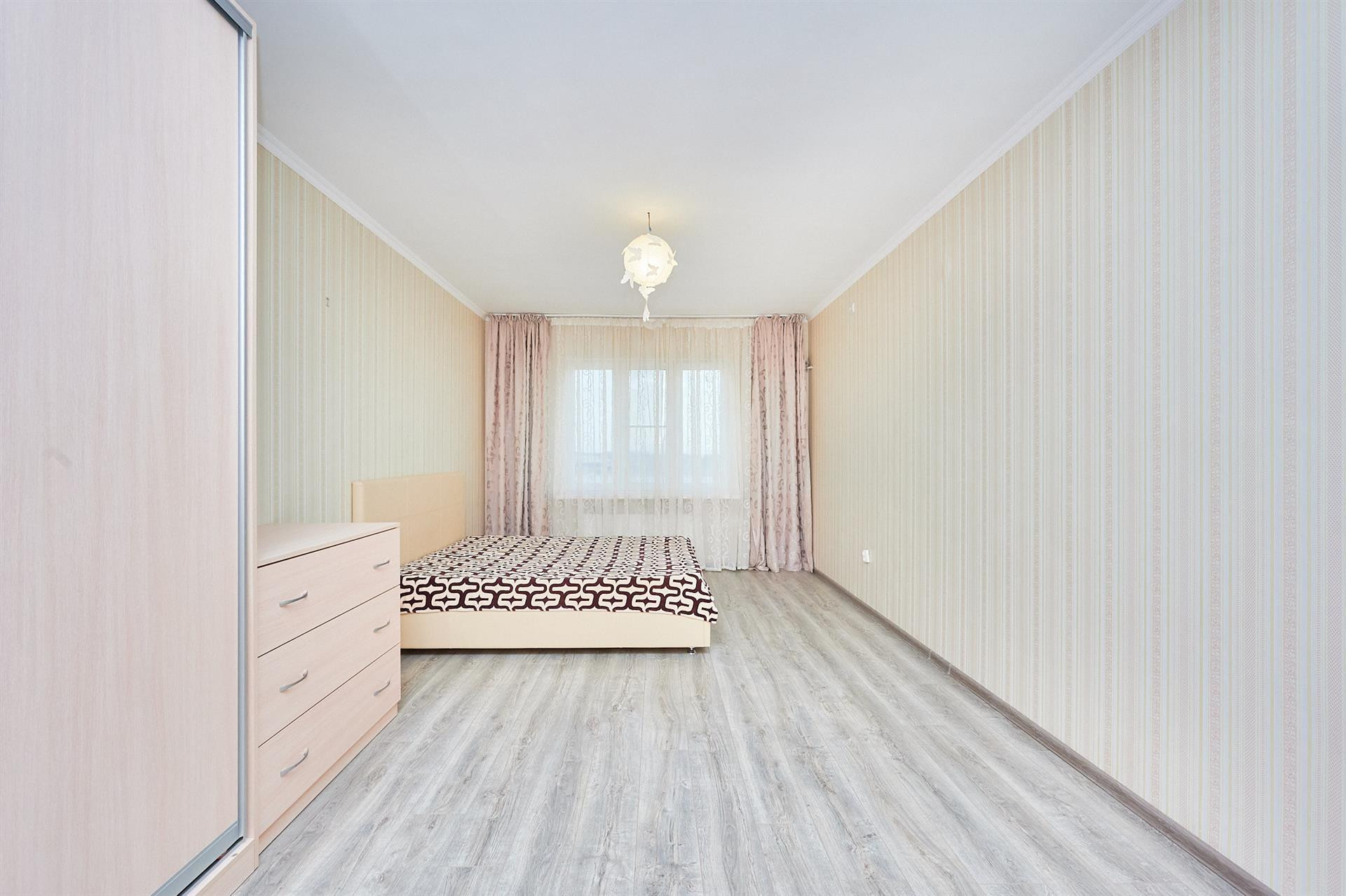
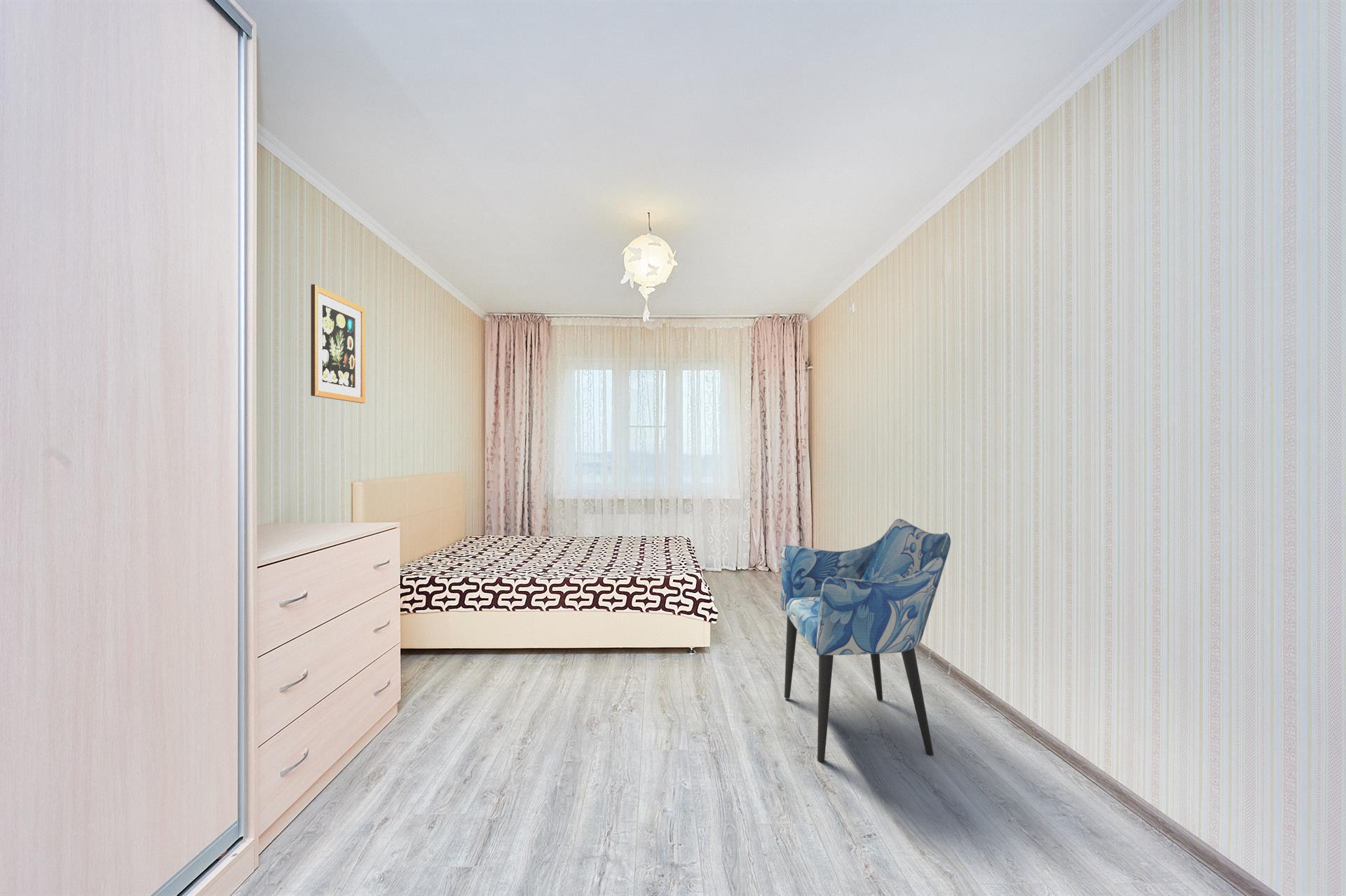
+ armchair [780,518,951,763]
+ wall art [310,283,366,404]
